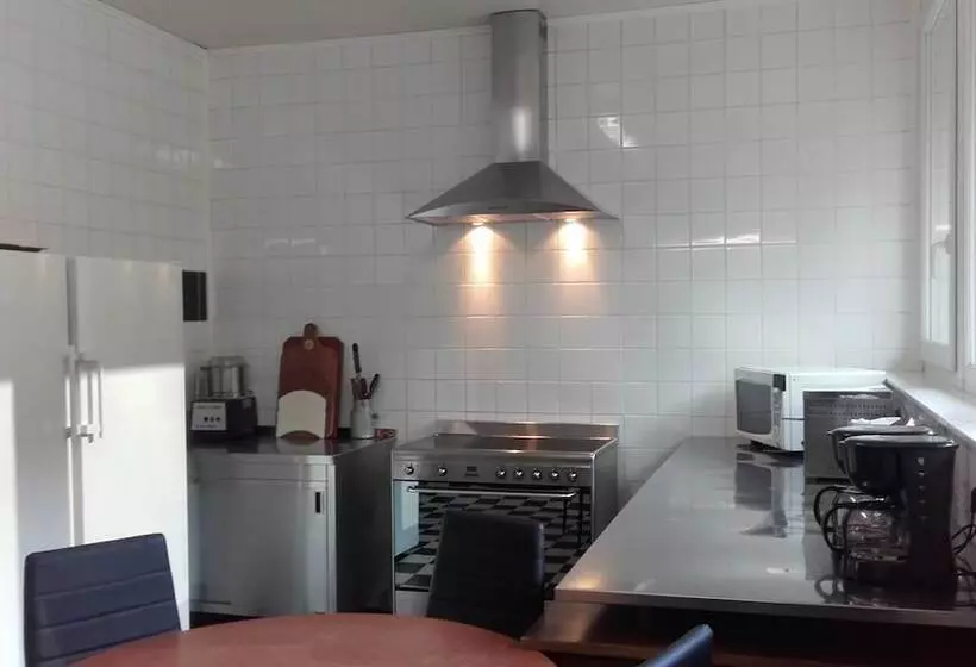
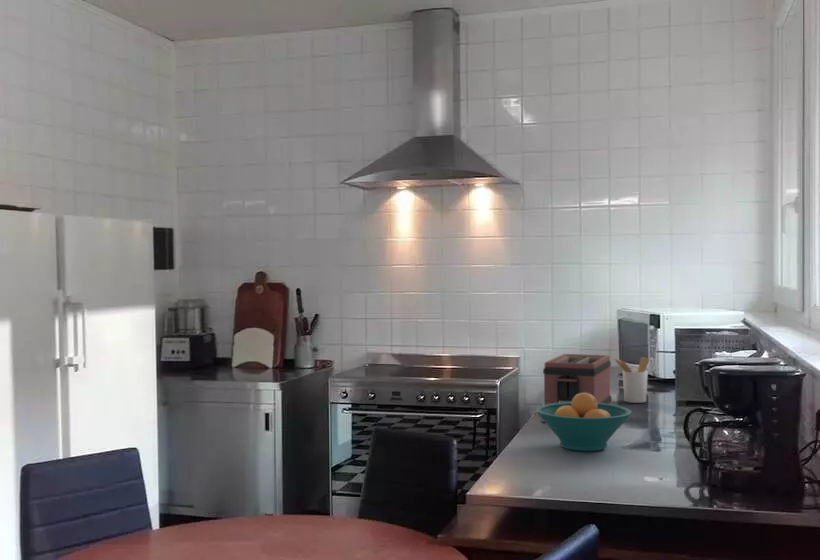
+ fruit bowl [535,393,633,452]
+ toaster [540,353,613,423]
+ utensil holder [613,356,650,404]
